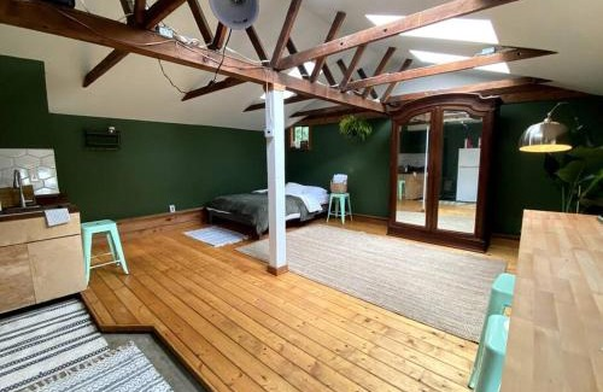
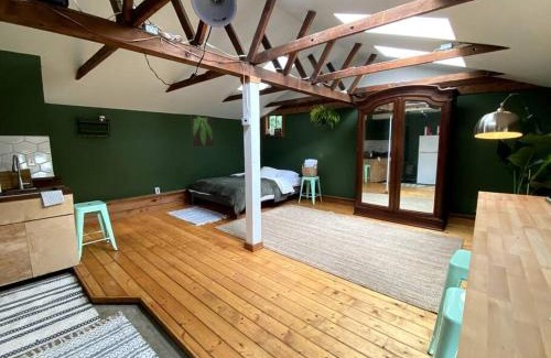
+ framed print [190,113,215,148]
